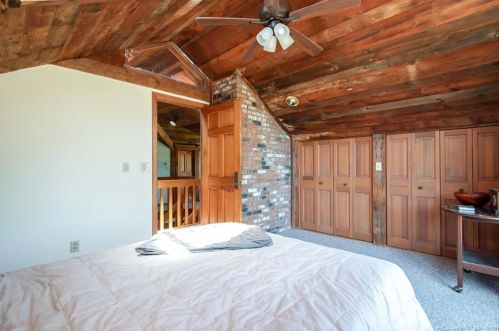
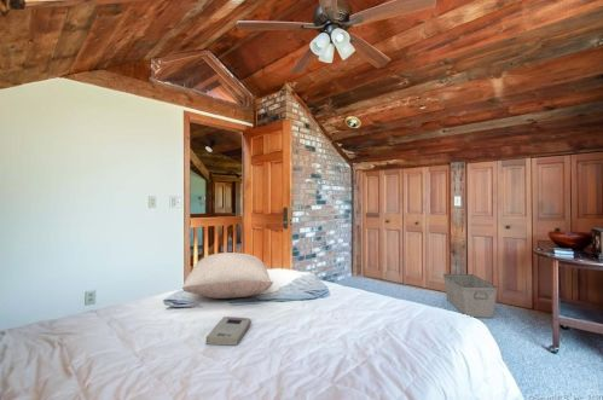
+ book [205,315,253,347]
+ pillow [181,251,274,300]
+ storage bin [442,273,498,319]
